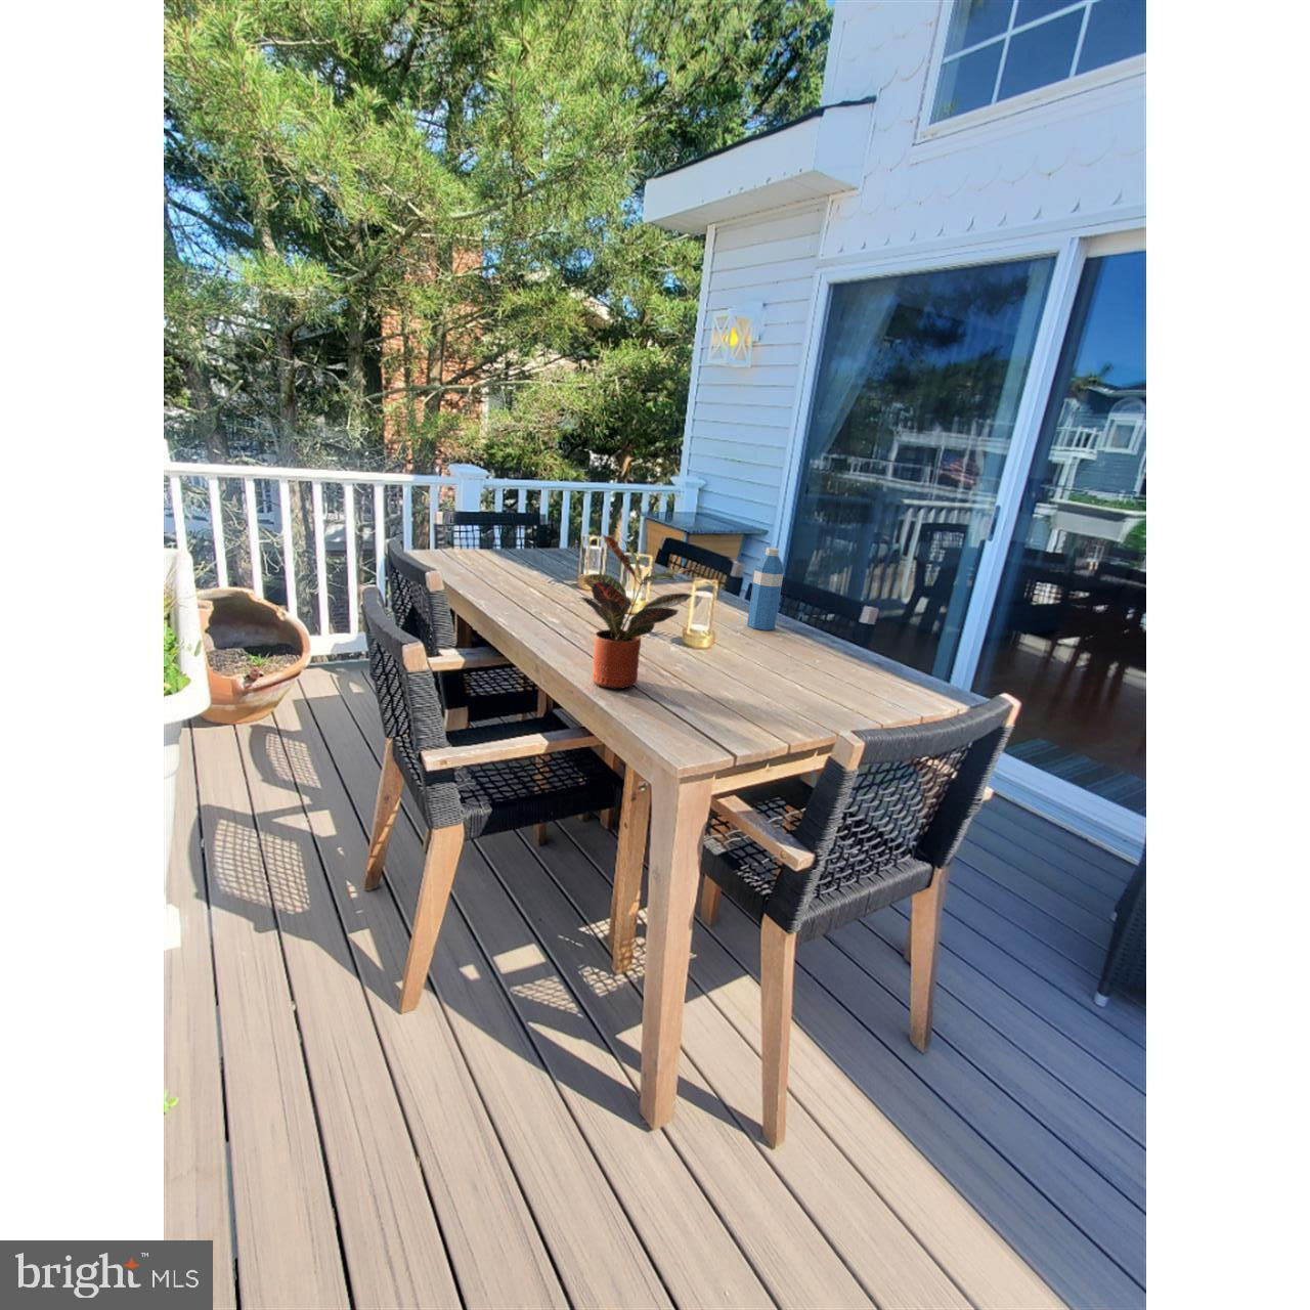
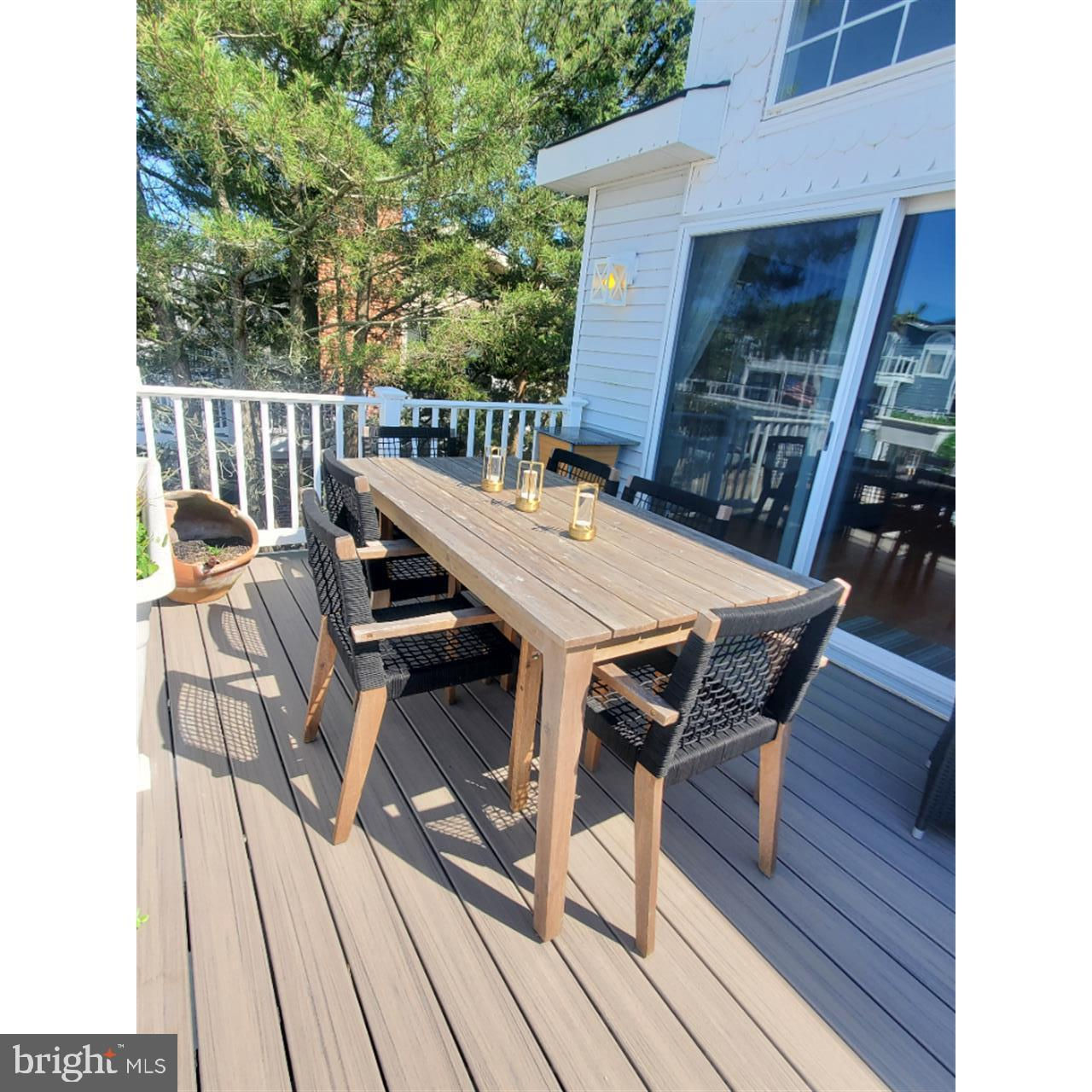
- potted plant [579,533,701,691]
- water bottle [746,547,785,631]
